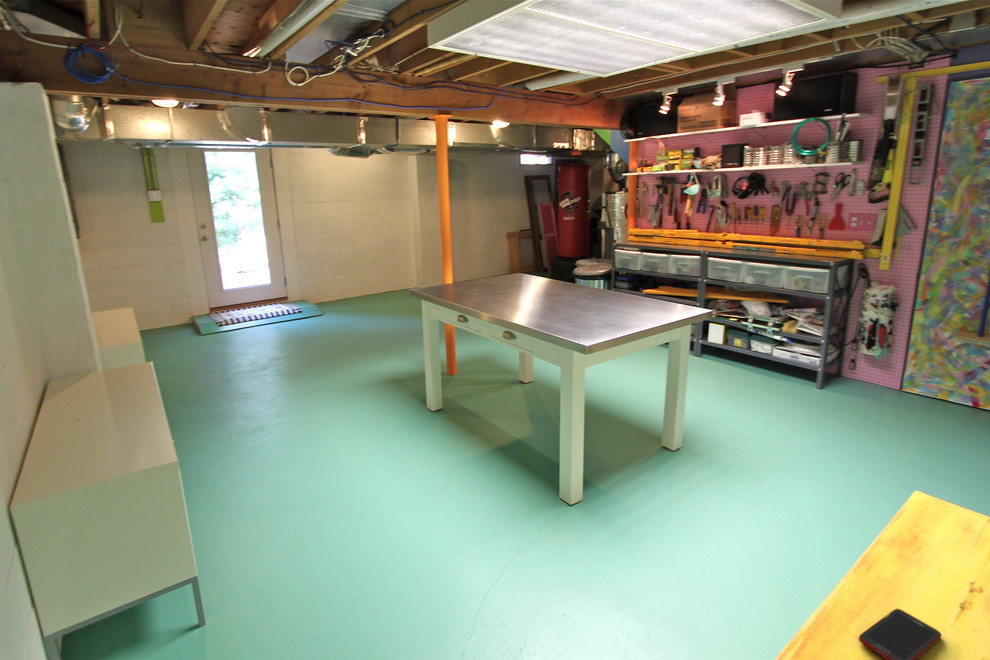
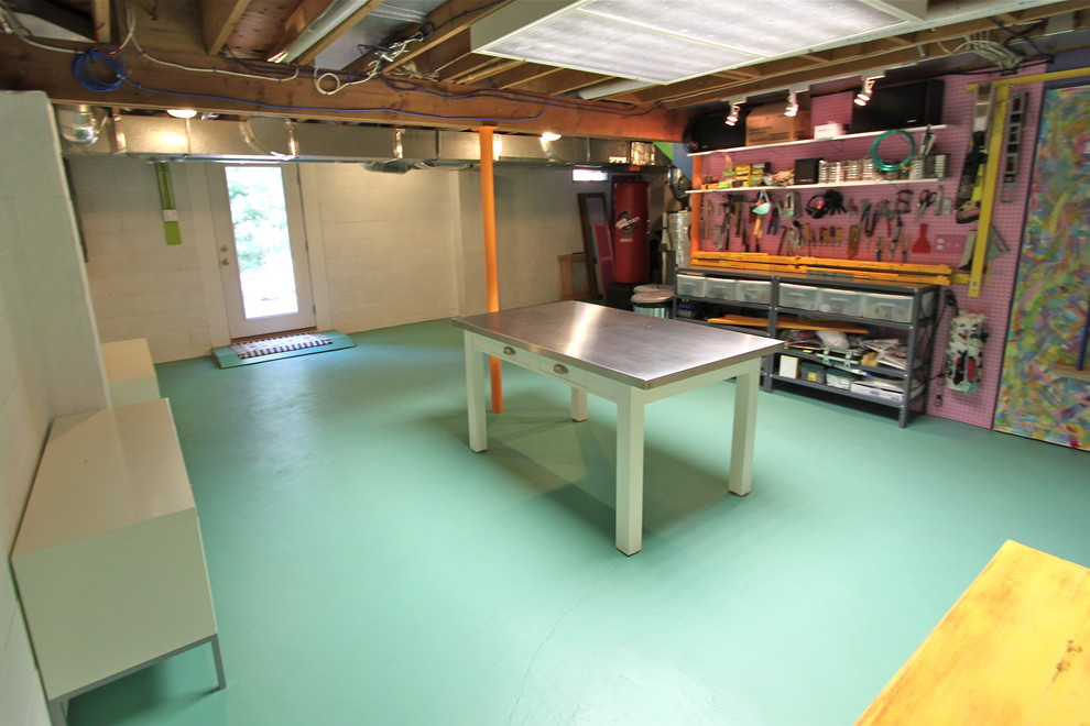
- cell phone [858,608,942,660]
